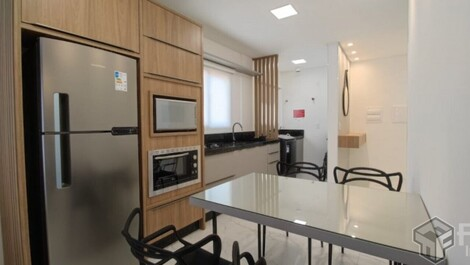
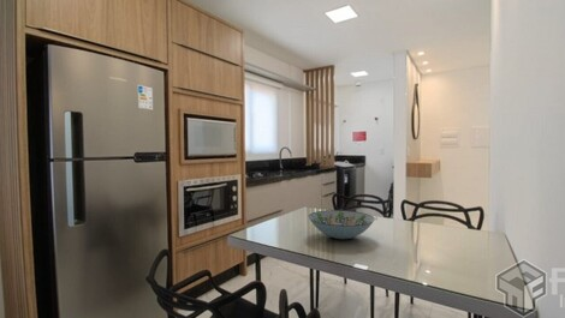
+ decorative bowl [308,209,376,240]
